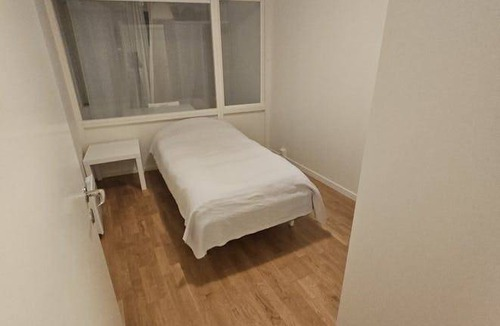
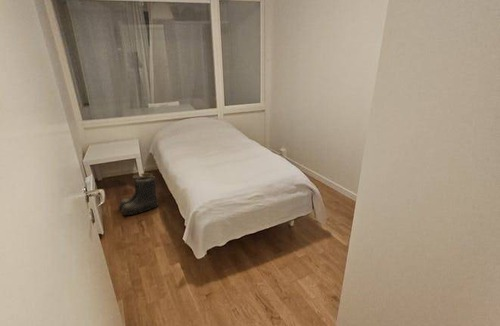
+ boots [118,172,160,216]
